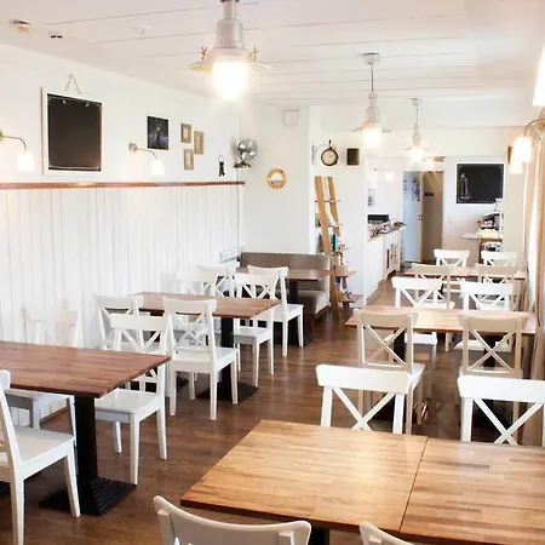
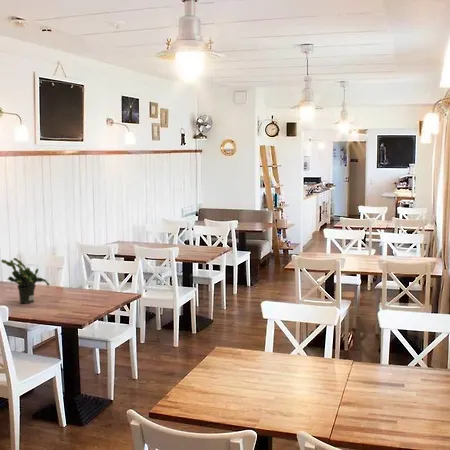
+ potted plant [0,257,51,305]
